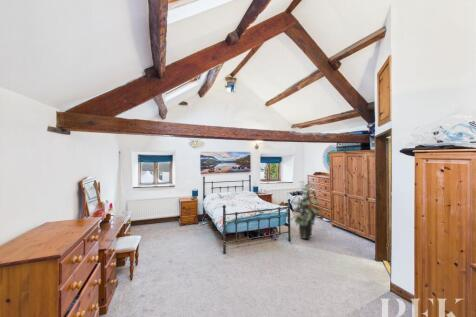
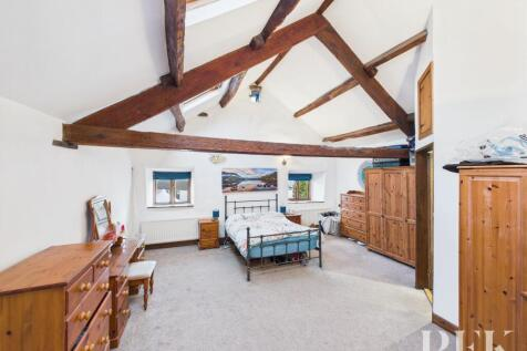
- indoor plant [291,181,323,240]
